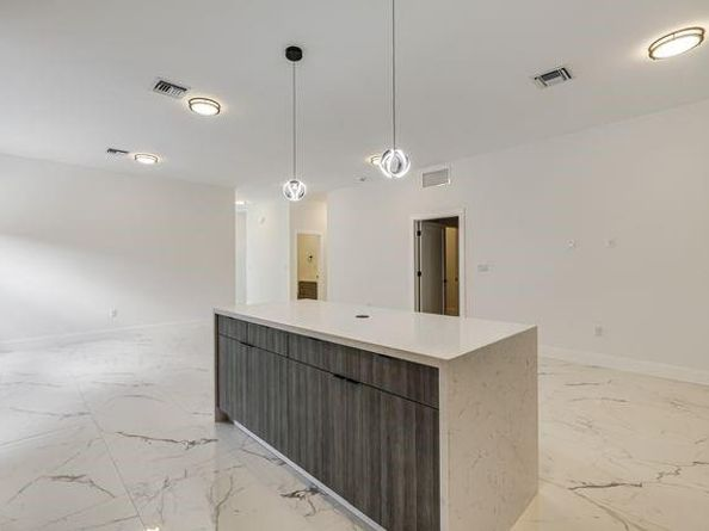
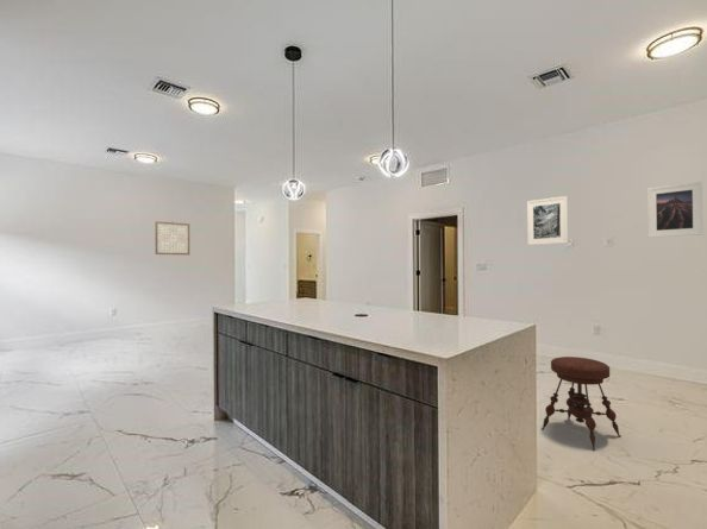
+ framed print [646,181,705,239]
+ stool [540,355,621,452]
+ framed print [526,195,569,246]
+ wall art [155,220,190,256]
